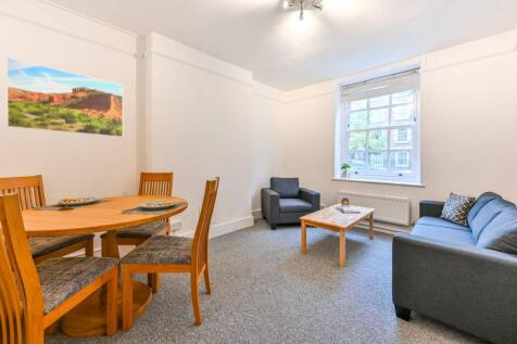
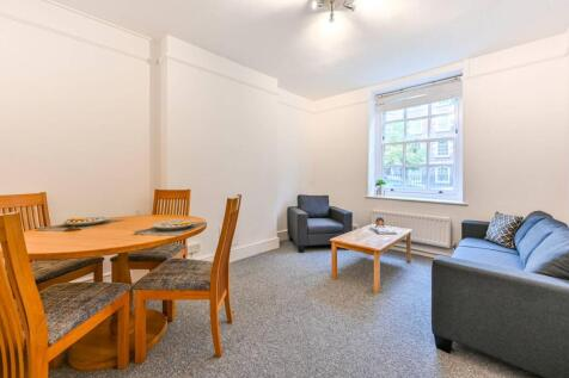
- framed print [5,56,124,139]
